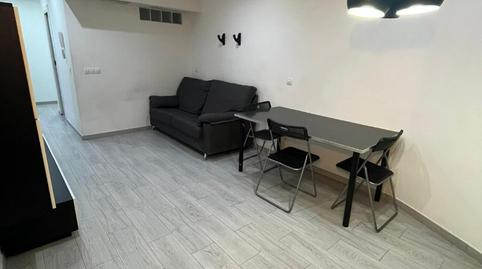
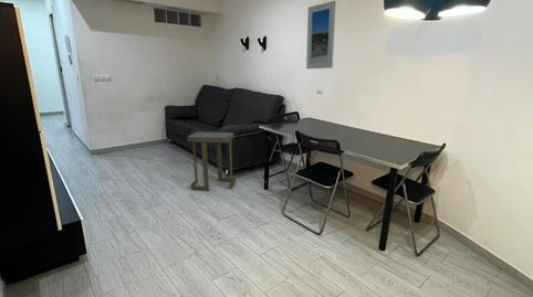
+ side table [186,130,237,192]
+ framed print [305,0,337,70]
